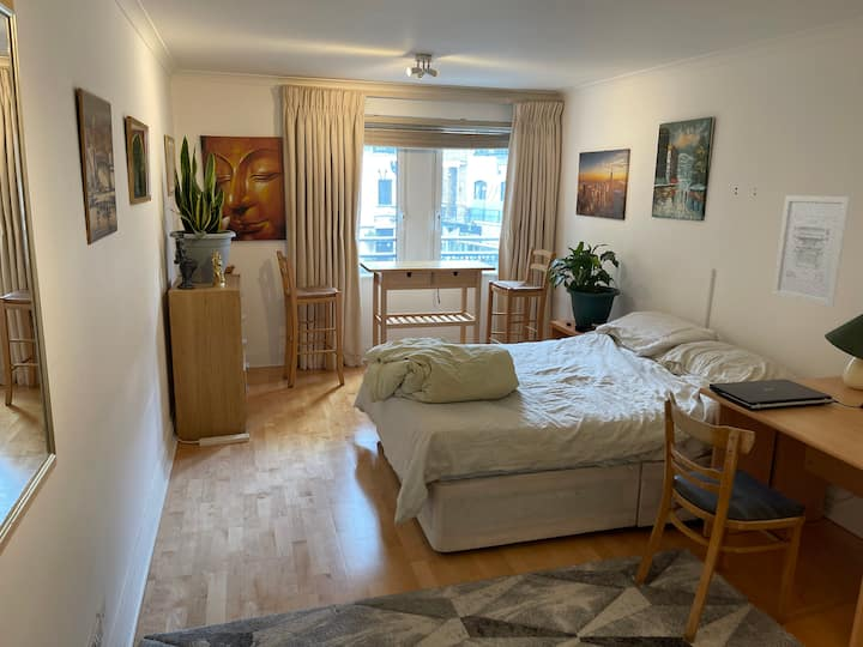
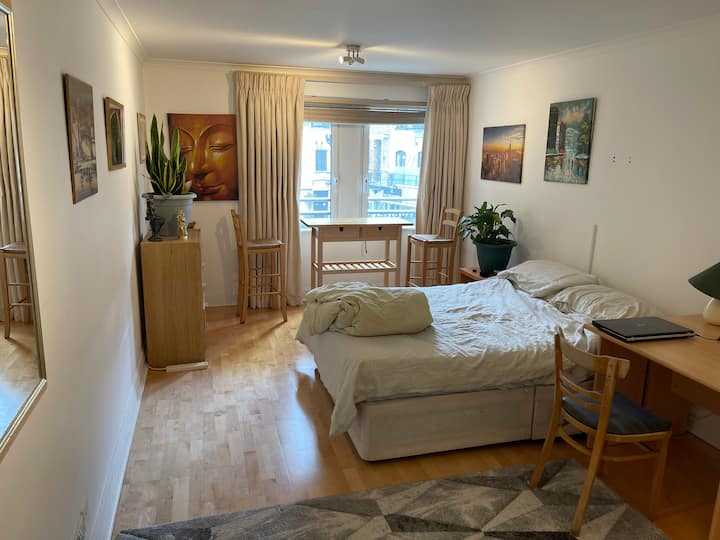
- wall art [771,194,852,308]
